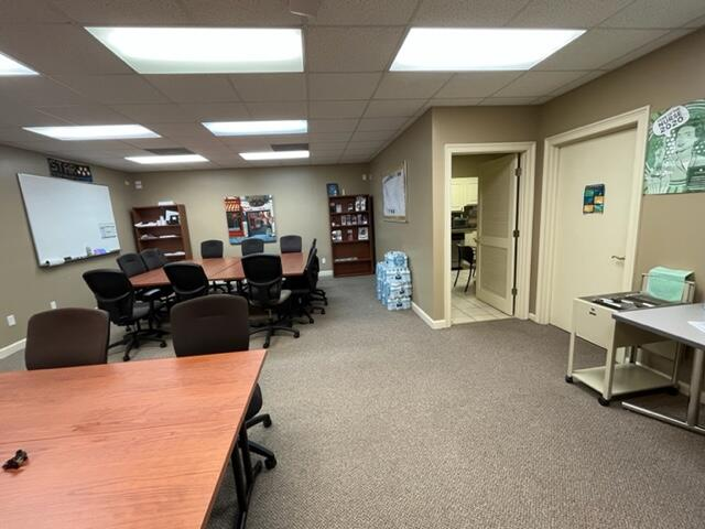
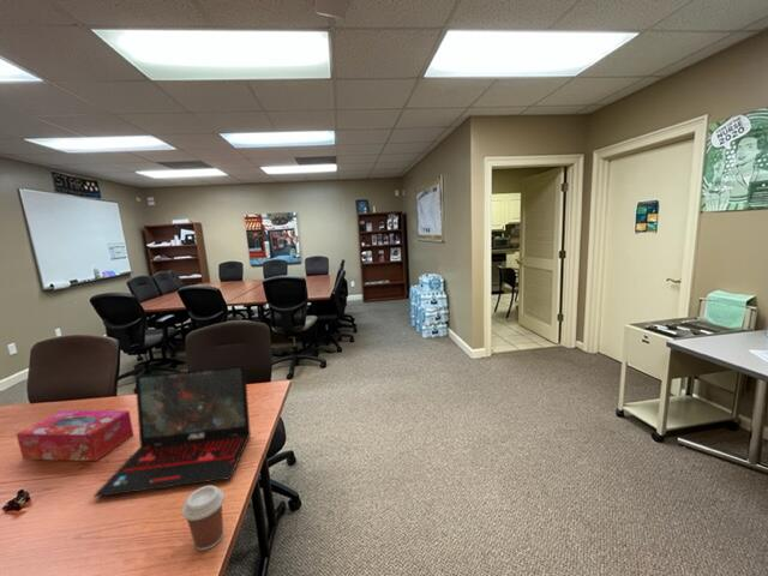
+ coffee cup [181,485,226,552]
+ laptop [92,364,252,498]
+ tissue box [16,409,134,462]
